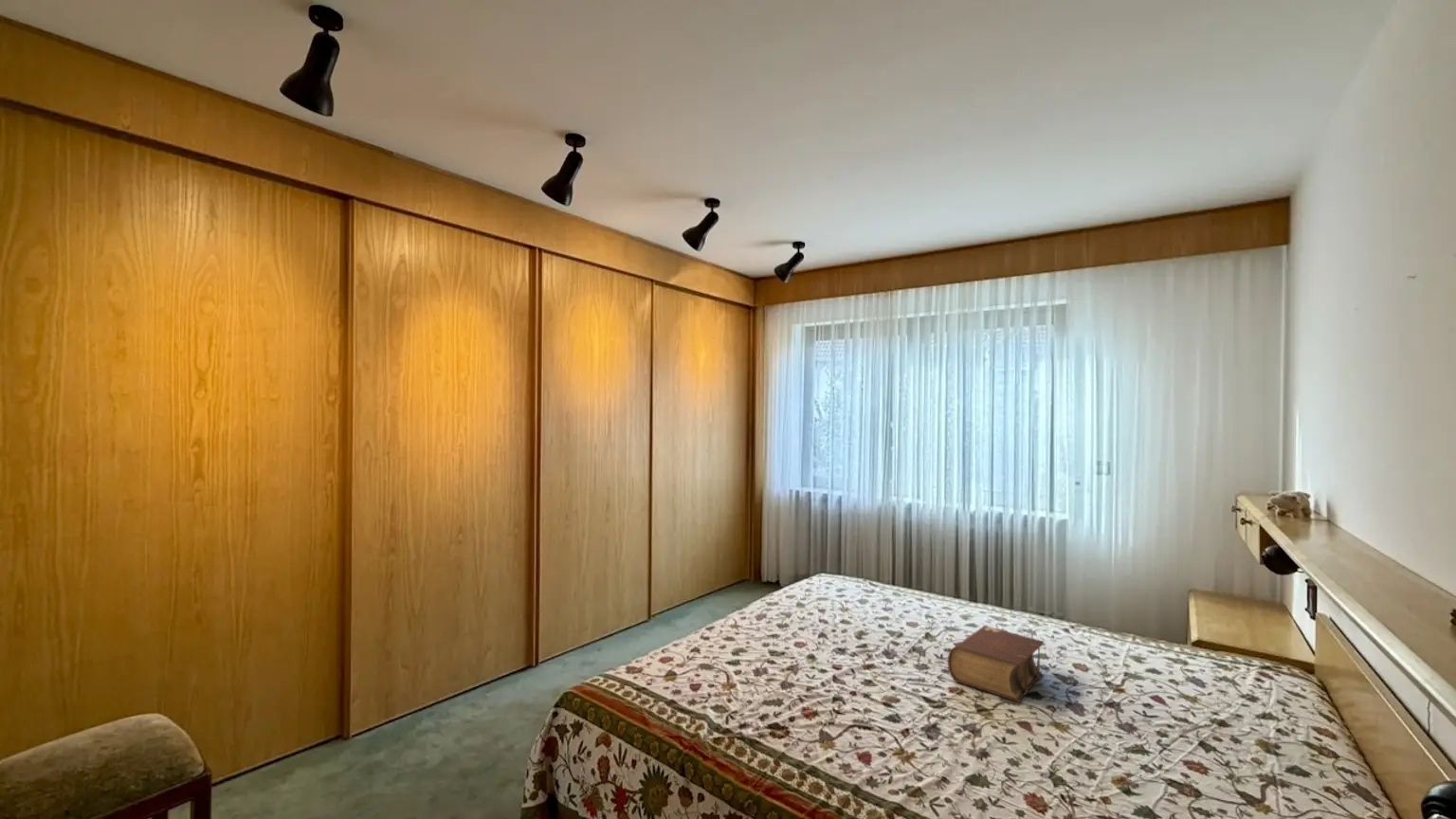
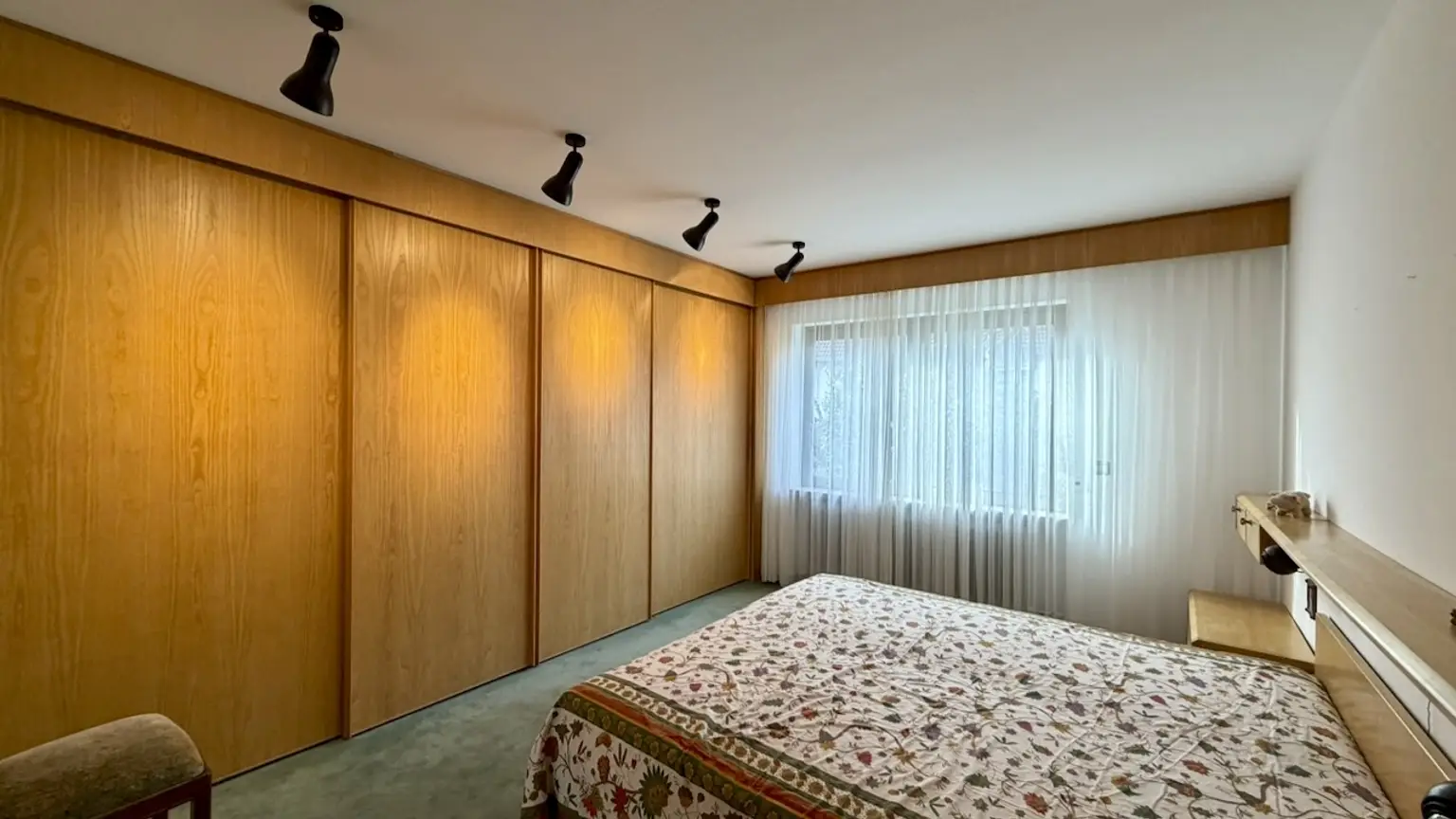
- bible [947,625,1045,703]
